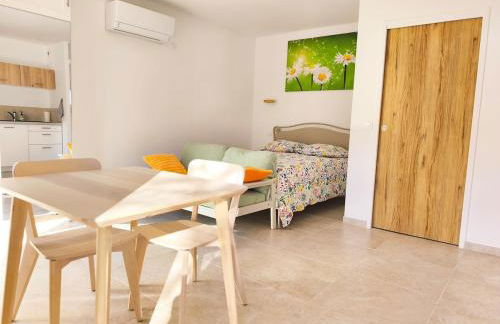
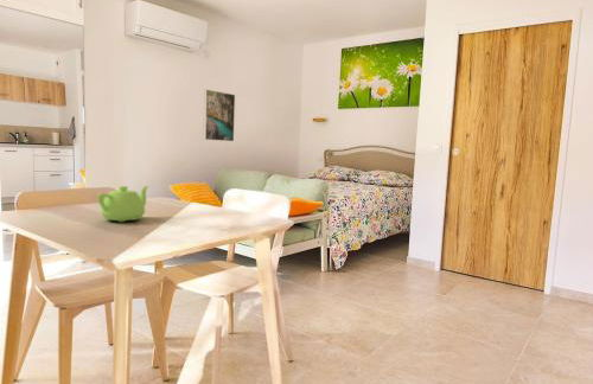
+ teapot [96,185,149,223]
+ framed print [203,89,236,142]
